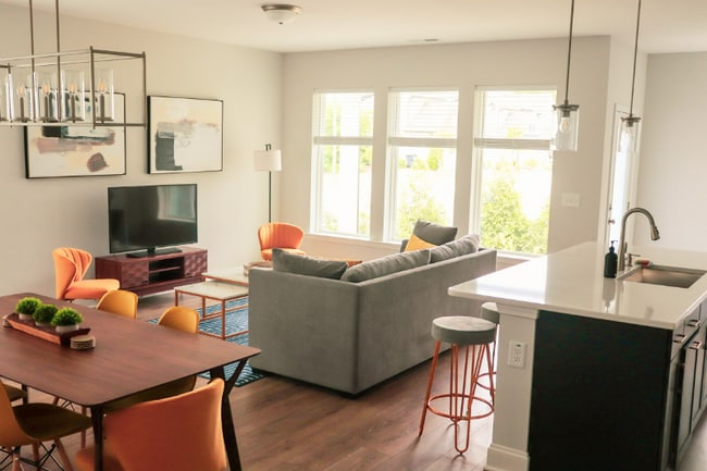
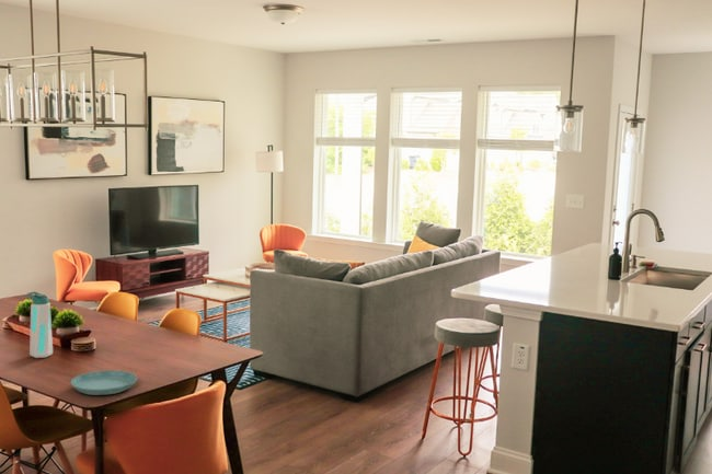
+ water bottle [26,290,54,359]
+ saucer [70,370,138,396]
